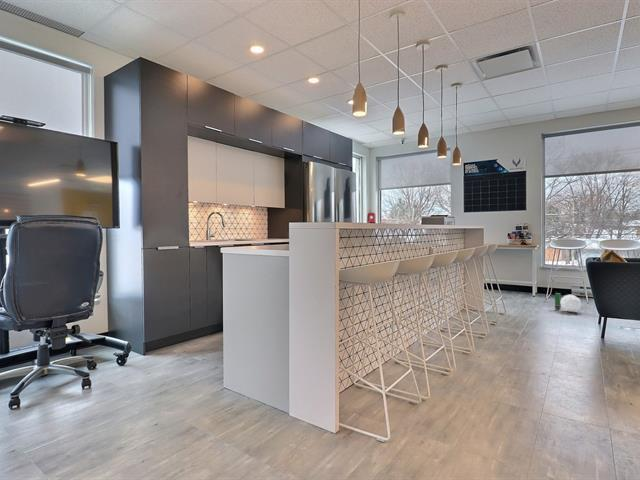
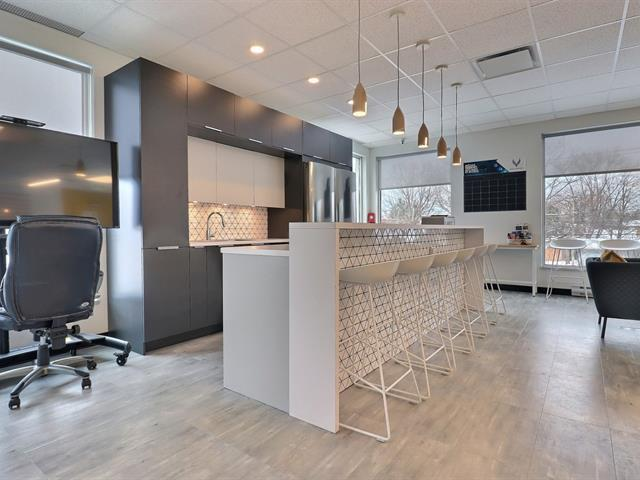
- plant pot [554,292,582,313]
